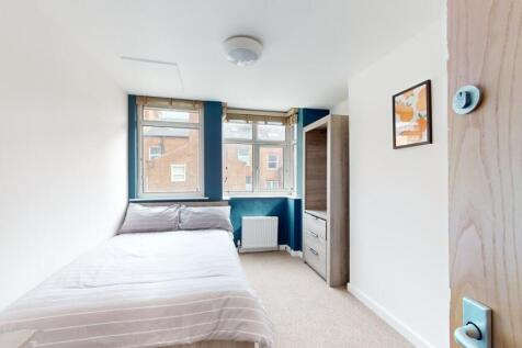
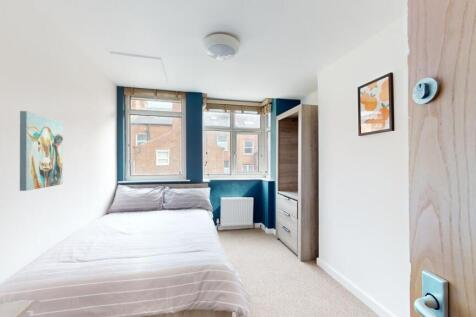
+ wall art [19,110,64,192]
